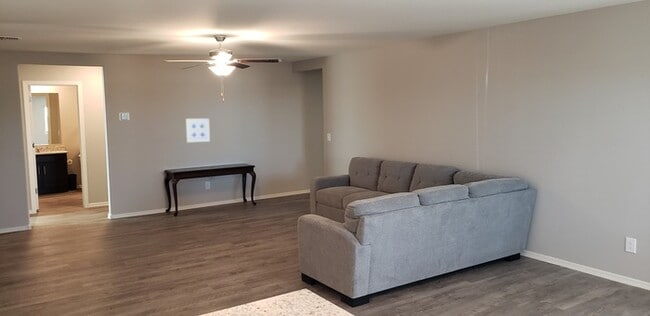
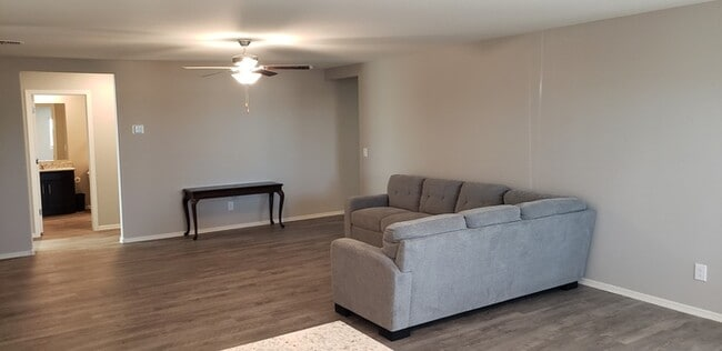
- wall art [185,118,211,143]
